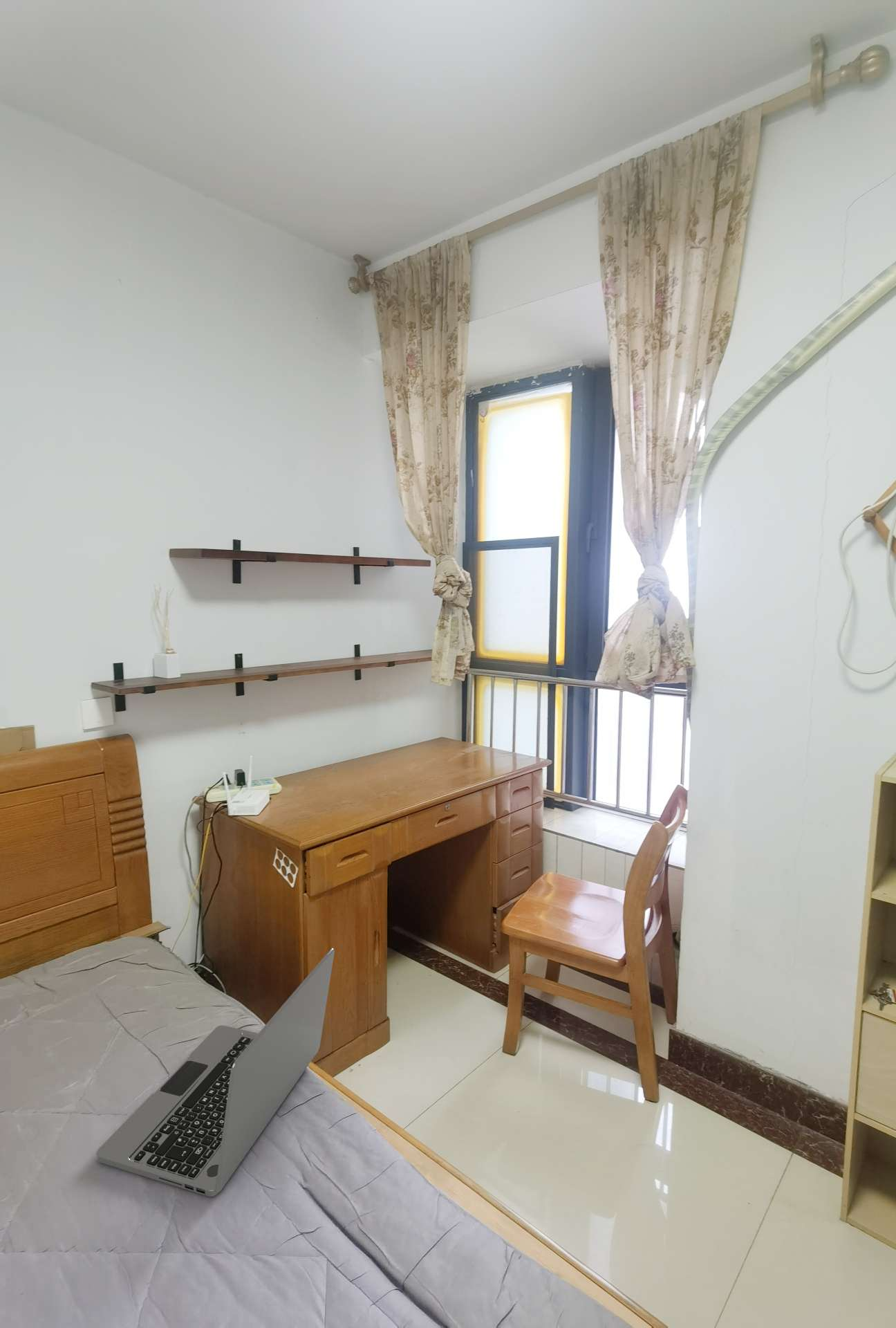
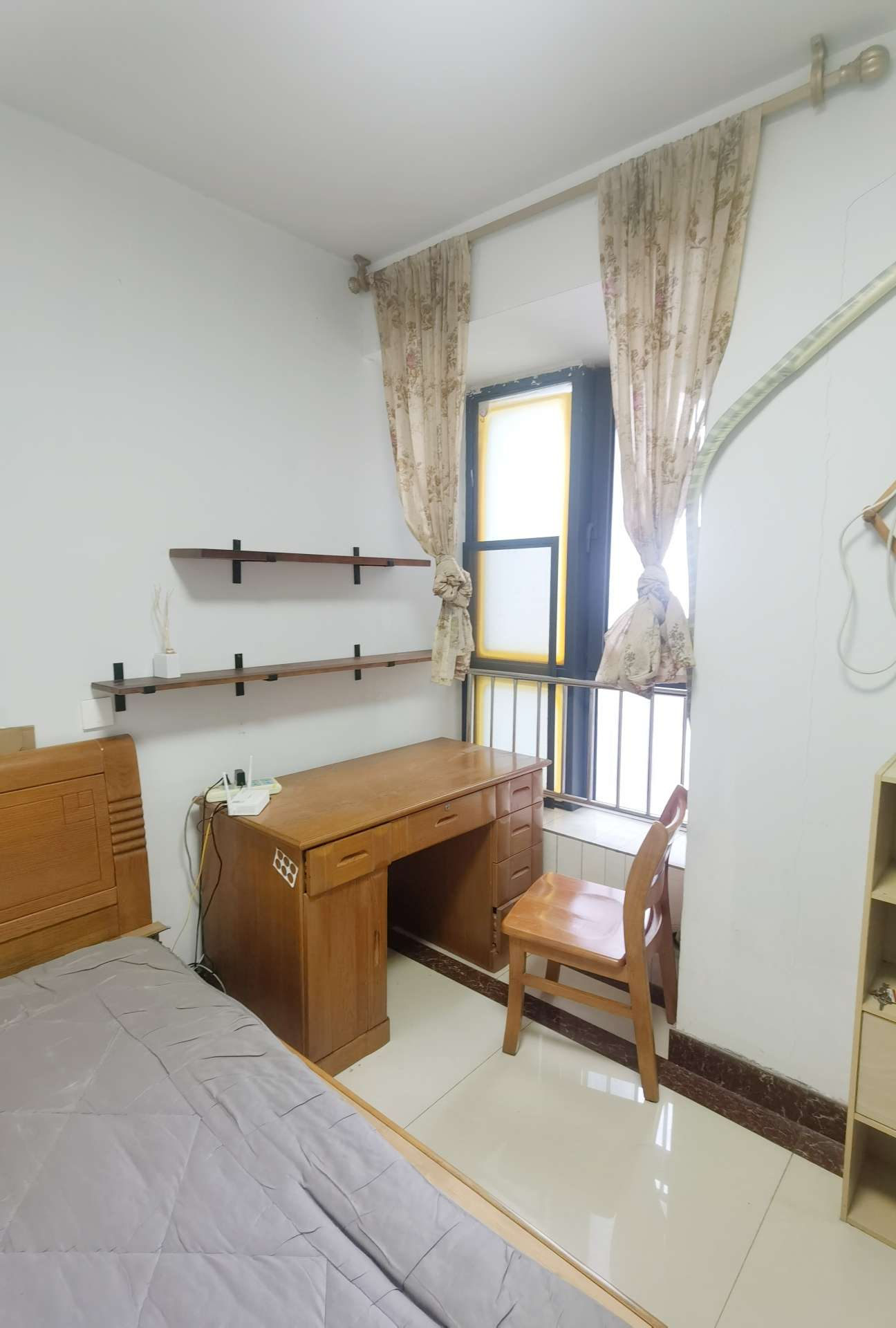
- laptop [95,948,335,1197]
